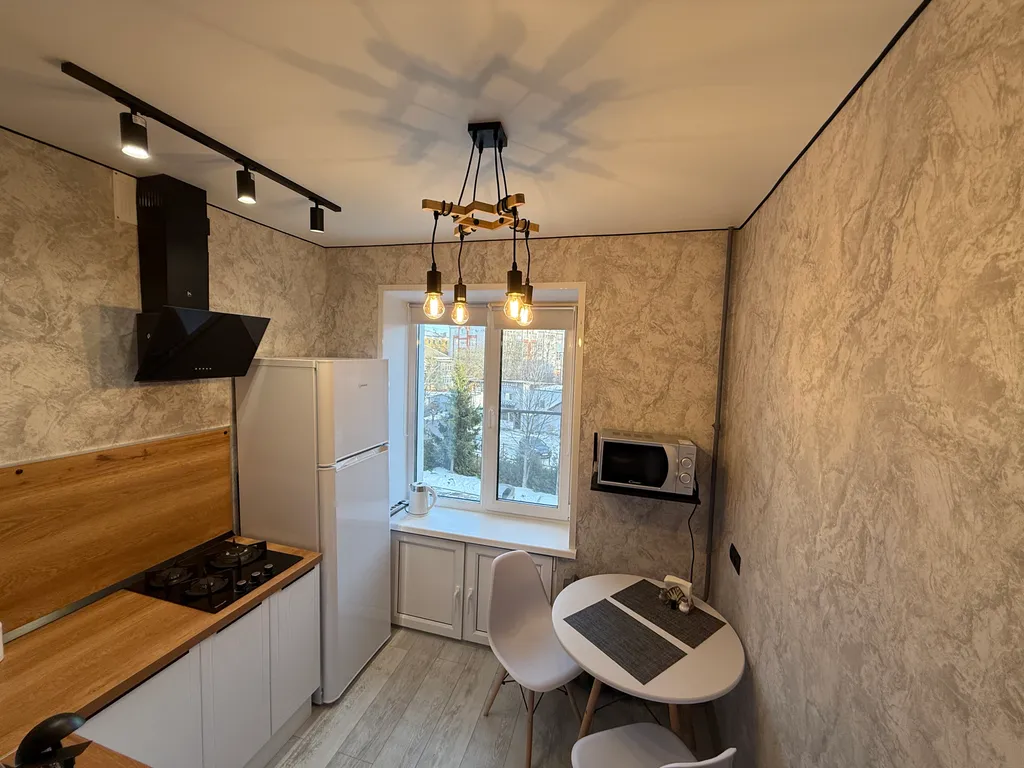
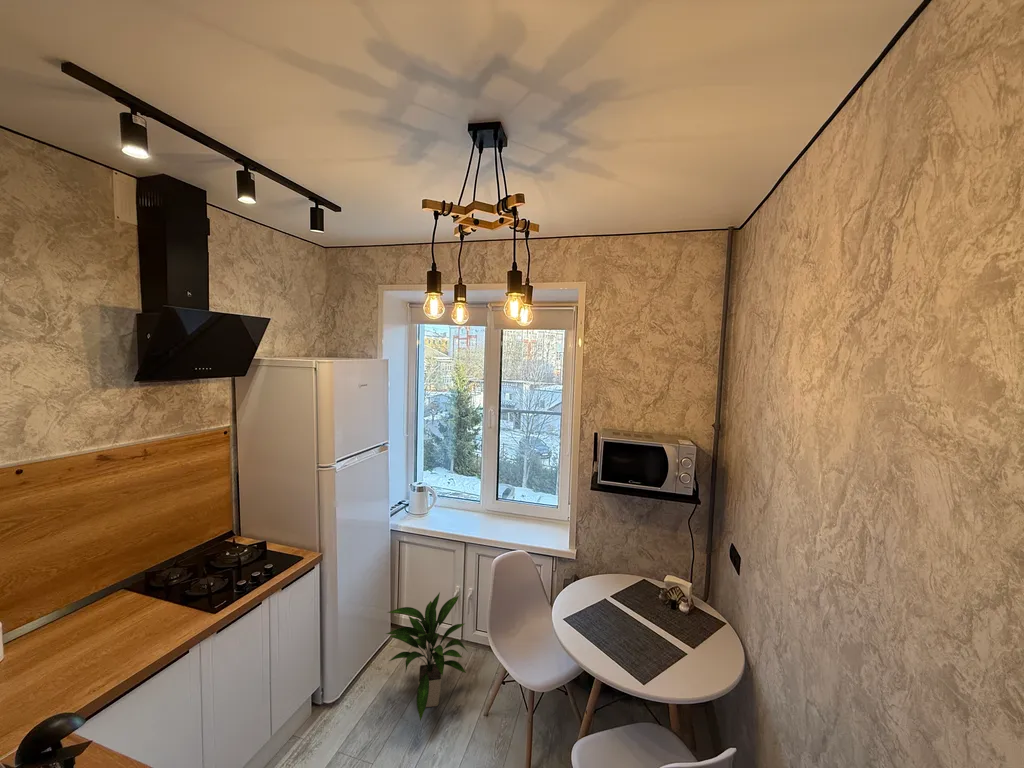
+ indoor plant [385,591,469,722]
